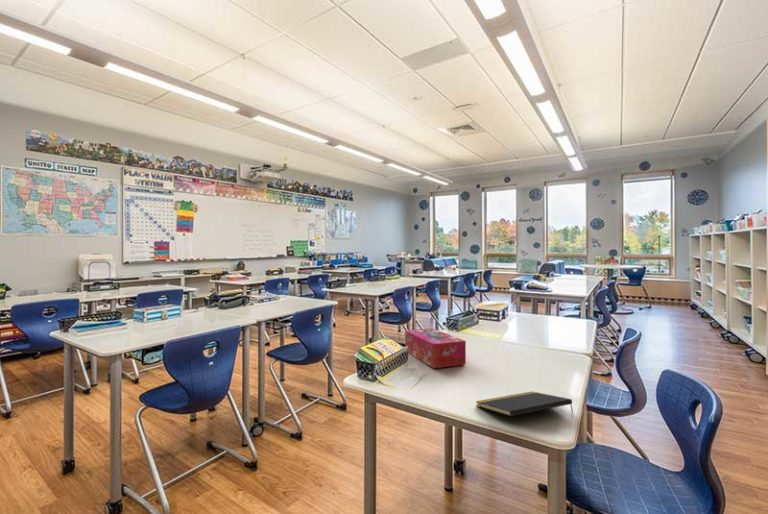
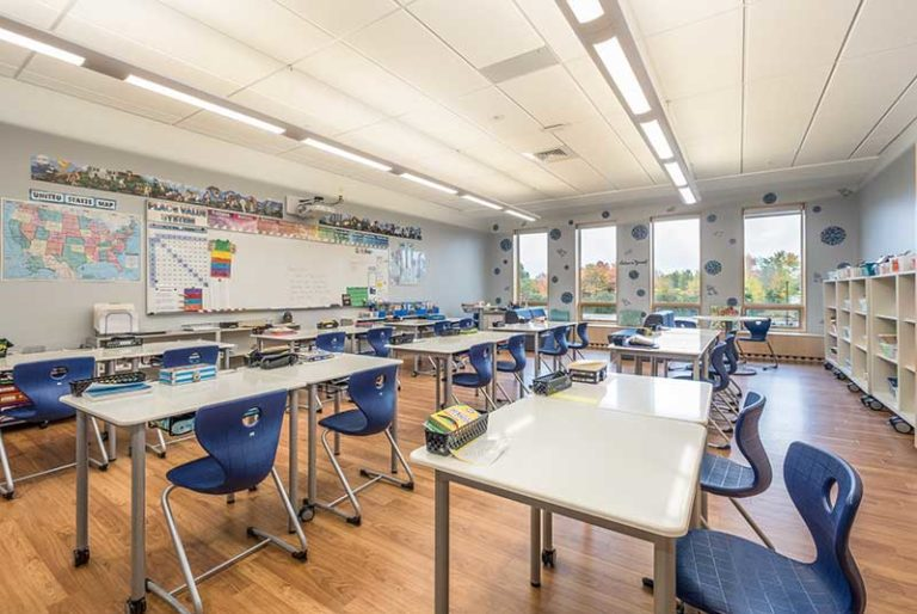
- tissue box [404,327,467,369]
- notepad [475,391,574,417]
